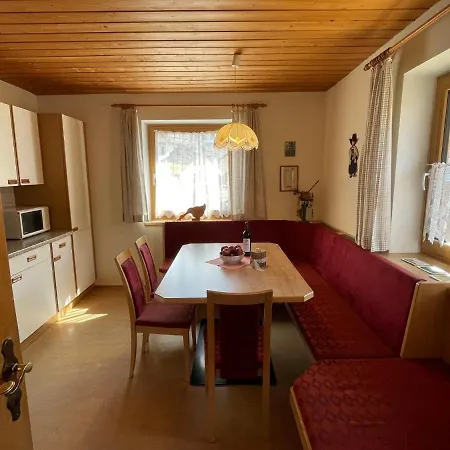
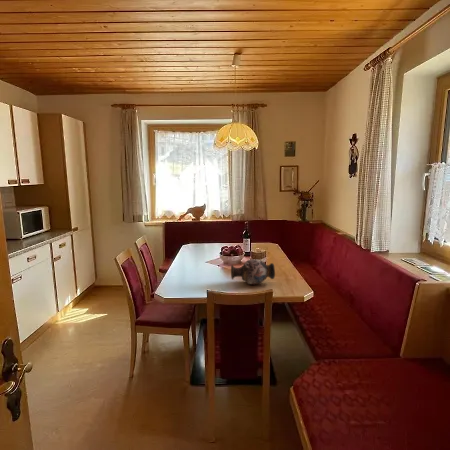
+ decorative vase [230,258,276,285]
